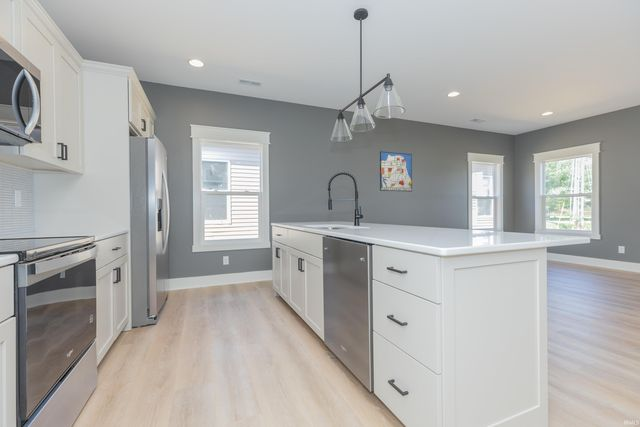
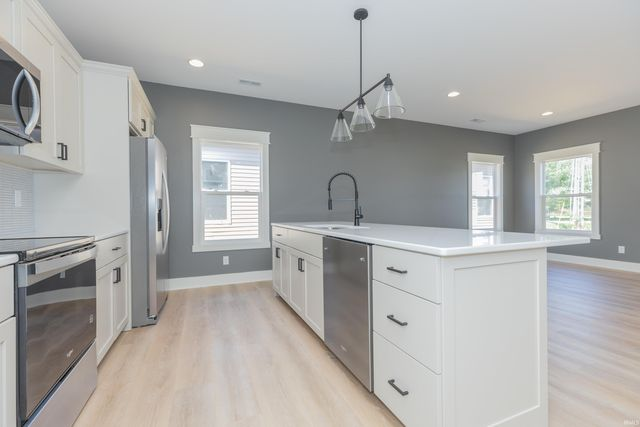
- wall art [379,151,413,193]
